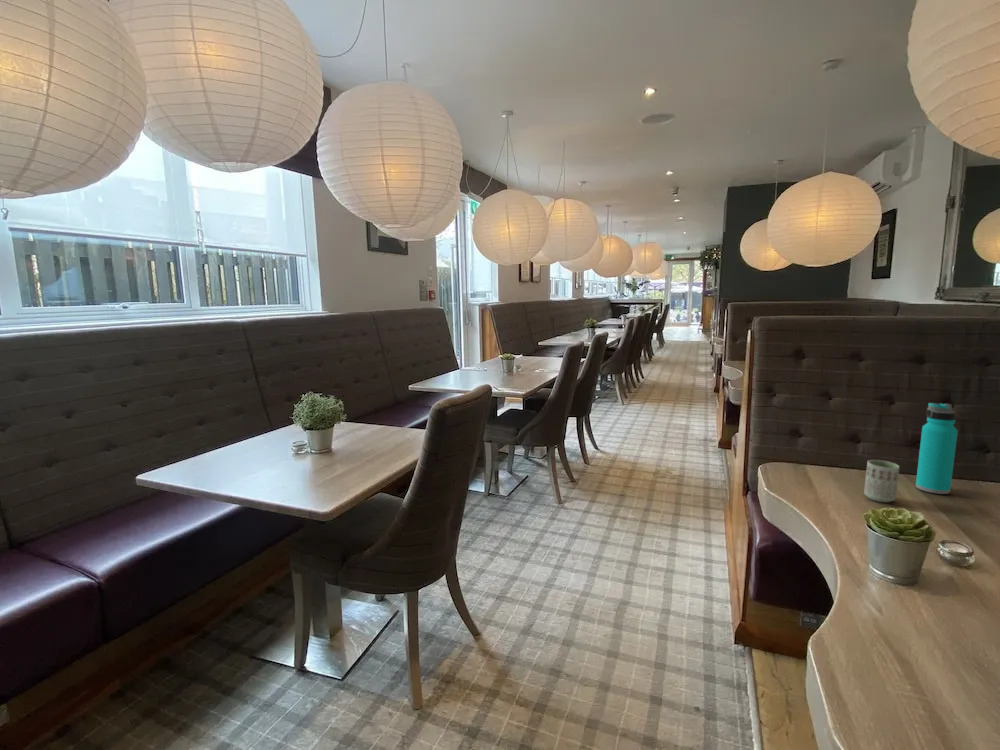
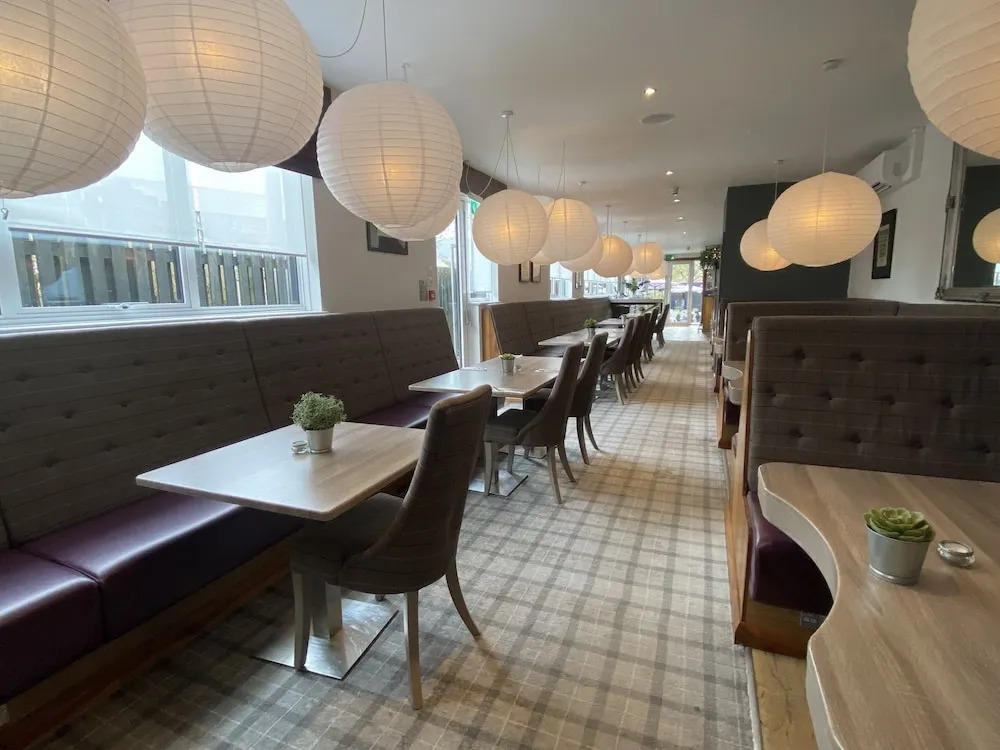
- water bottle [915,402,959,495]
- cup [863,459,900,503]
